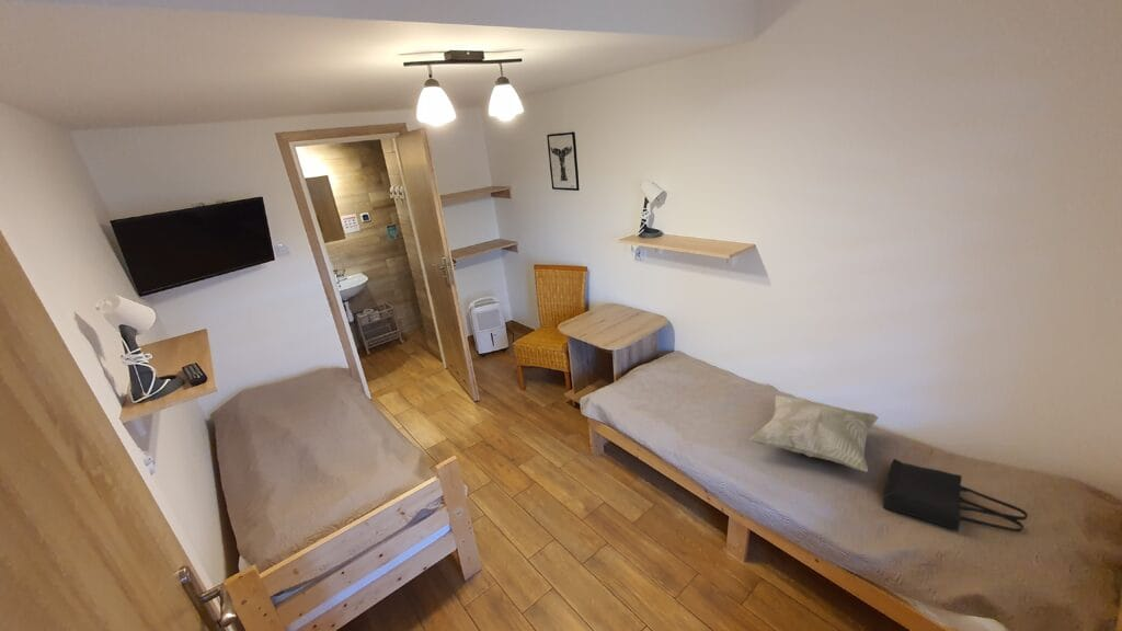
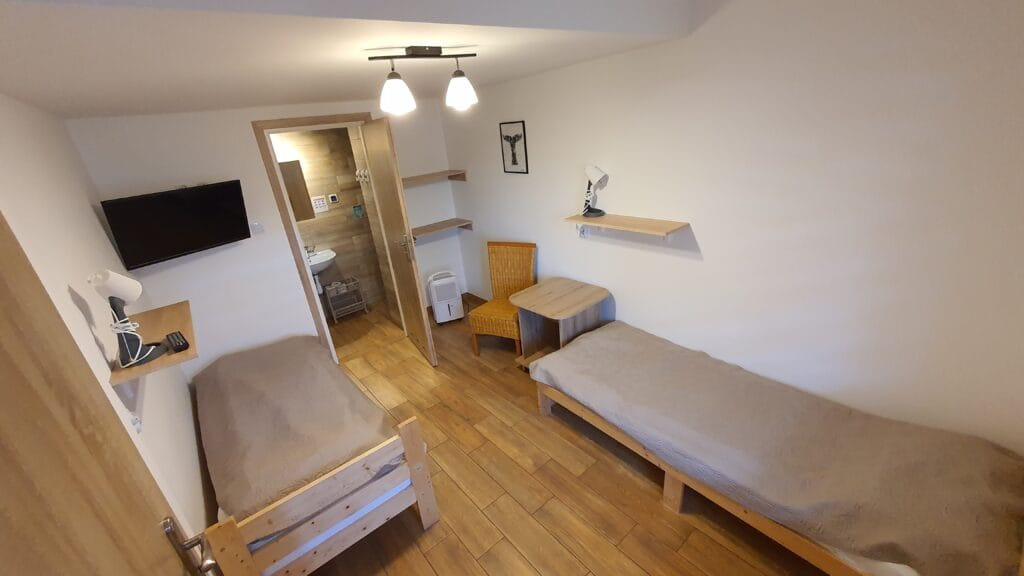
- tote bag [882,458,1029,534]
- decorative pillow [748,394,880,473]
